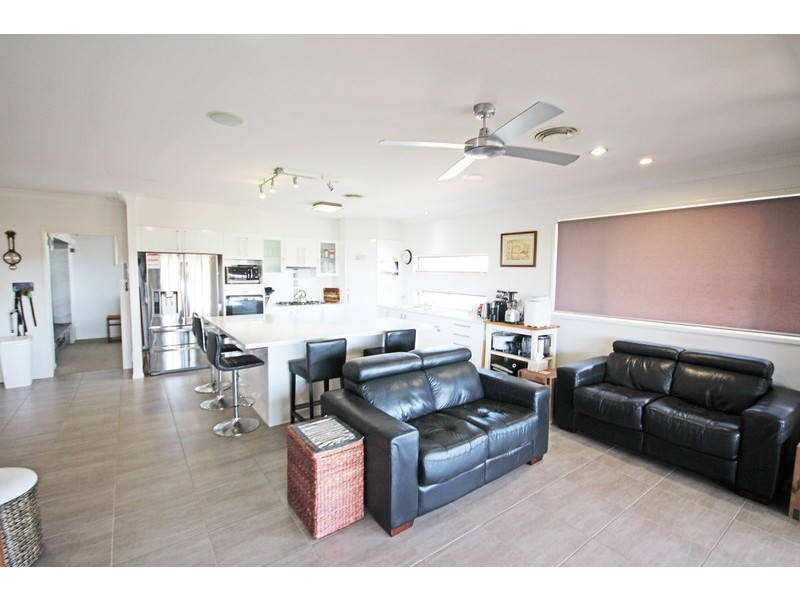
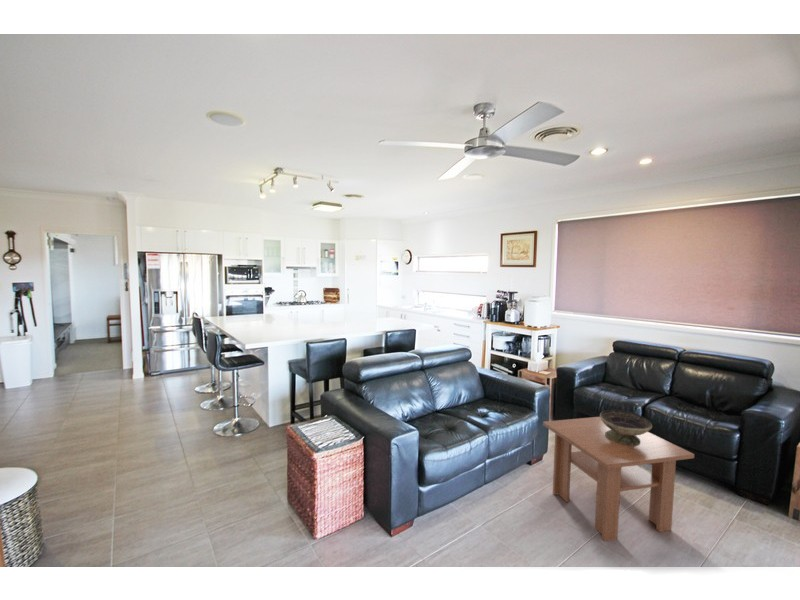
+ decorative bowl [599,409,653,445]
+ coffee table [542,416,695,542]
